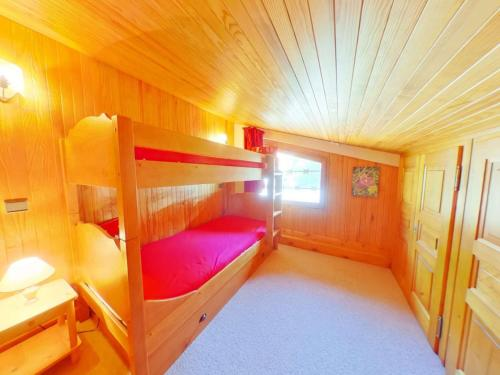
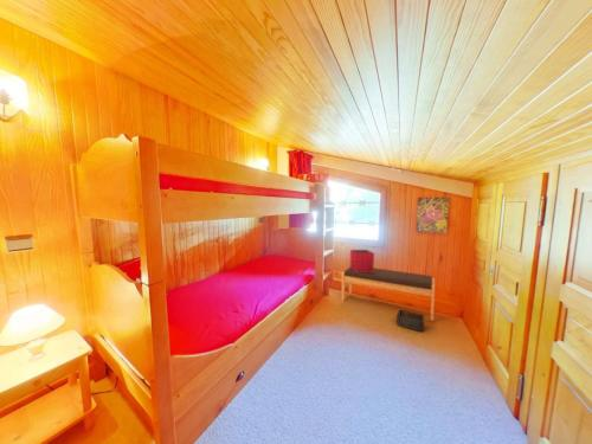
+ storage bin [395,309,425,333]
+ bench [341,266,436,322]
+ storage bin [349,249,375,272]
